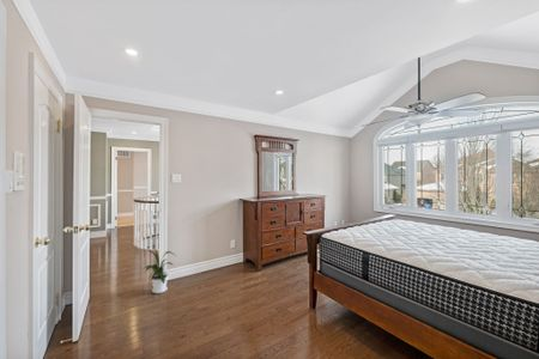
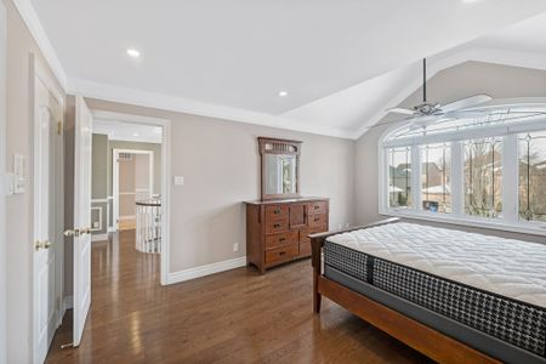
- house plant [141,250,177,294]
